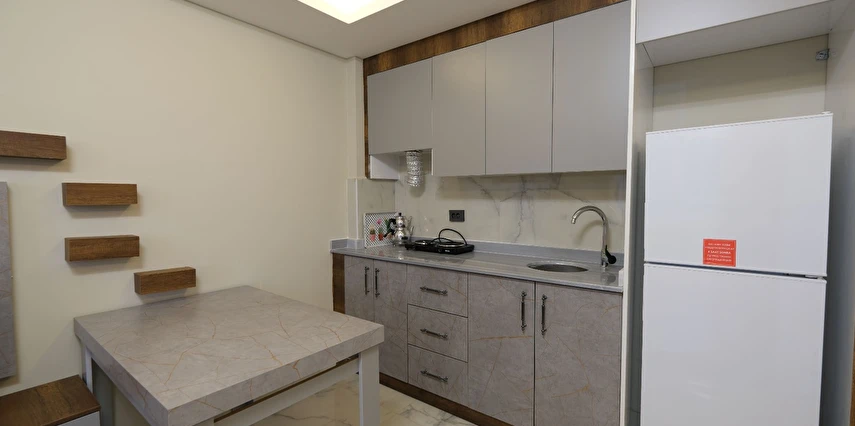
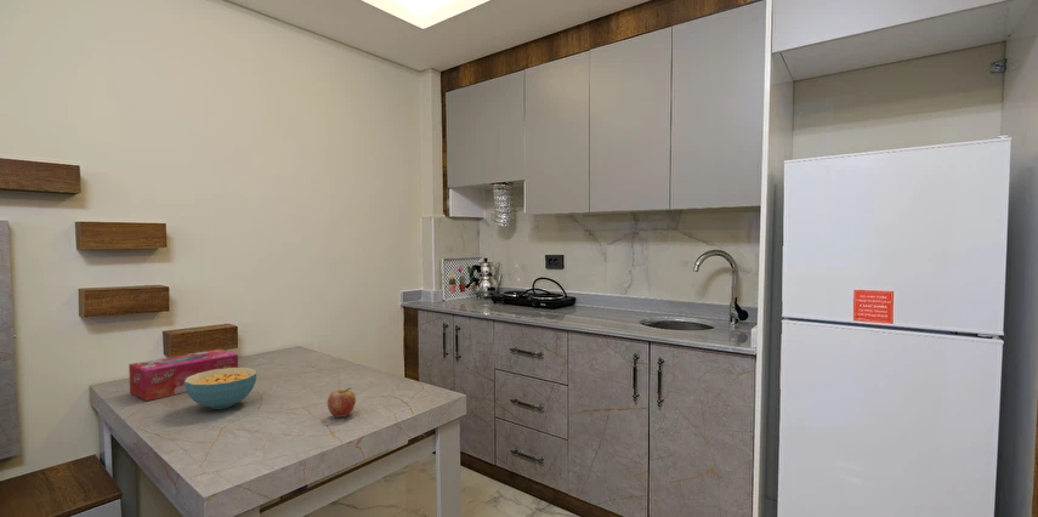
+ tissue box [127,348,239,402]
+ cereal bowl [185,367,259,410]
+ fruit [327,387,357,419]
